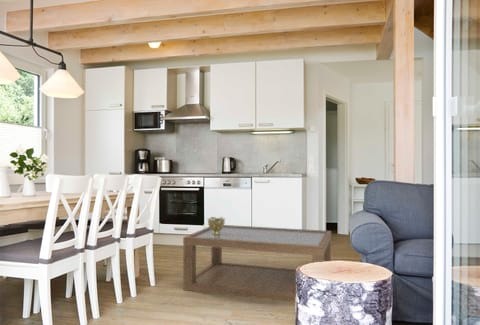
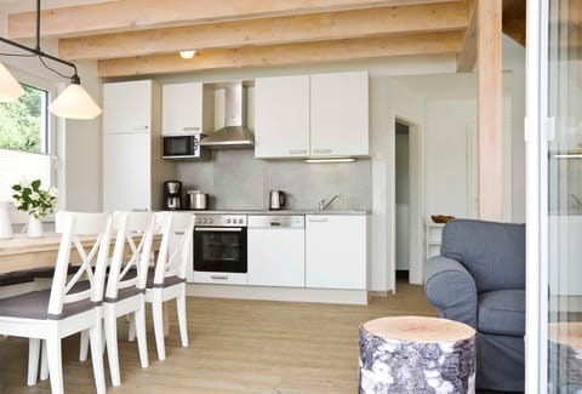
- decorative bowl [207,216,226,235]
- coffee table [182,224,332,303]
